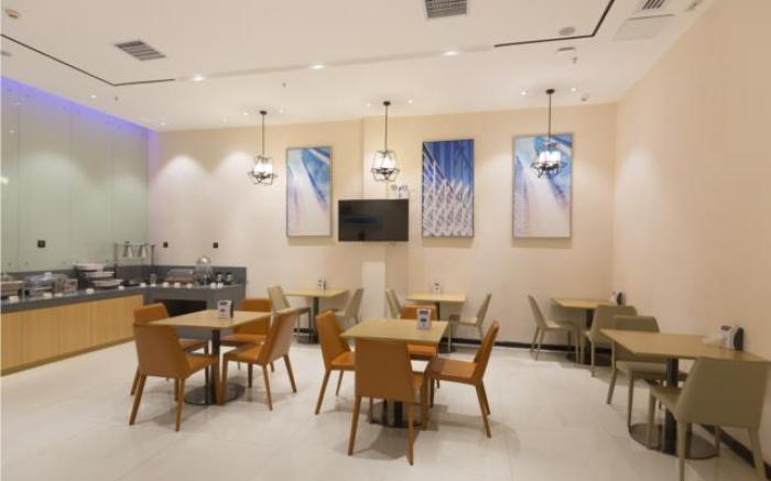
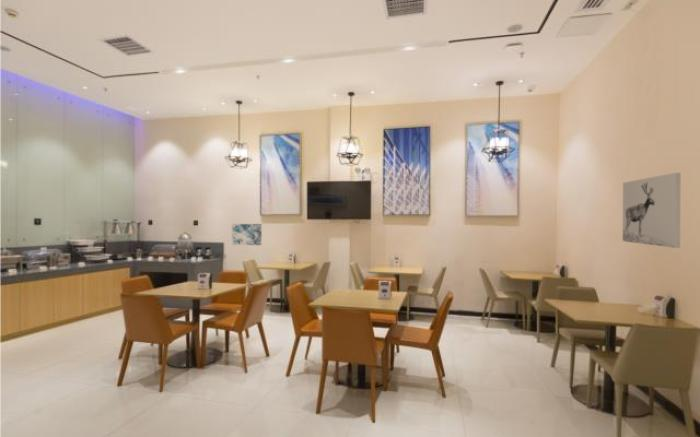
+ wall art [231,223,263,246]
+ wall art [622,172,682,249]
